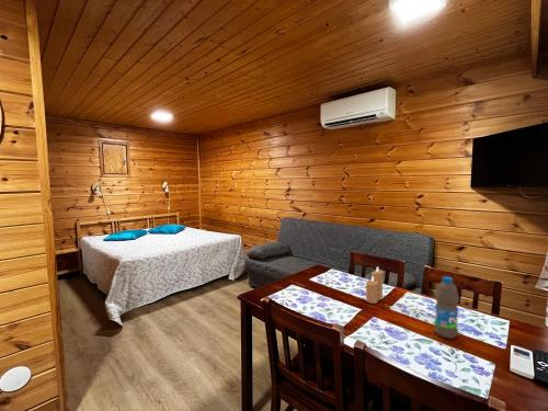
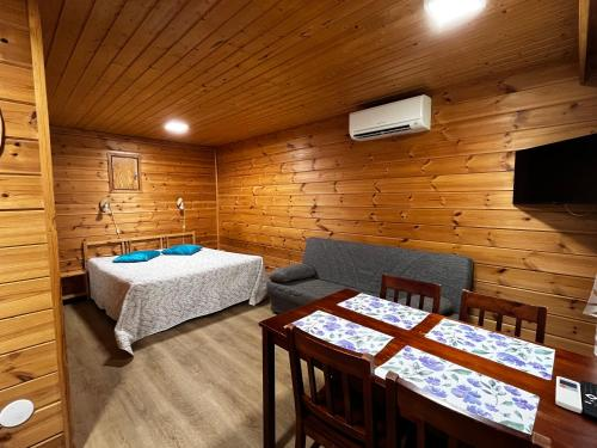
- water bottle [433,275,460,340]
- candle [365,265,385,305]
